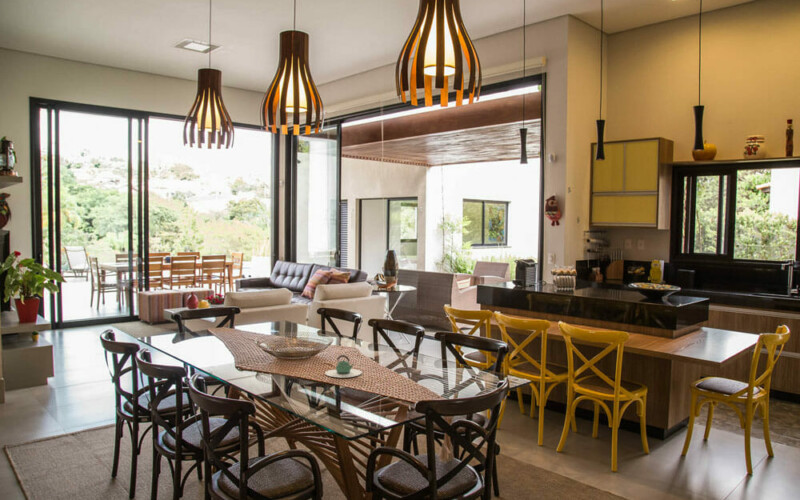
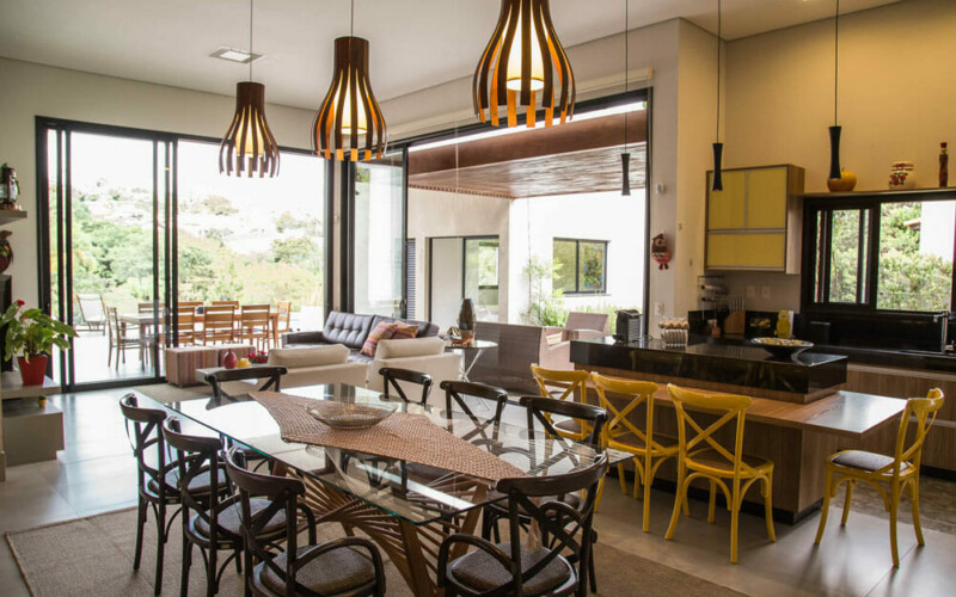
- teapot [324,354,363,379]
